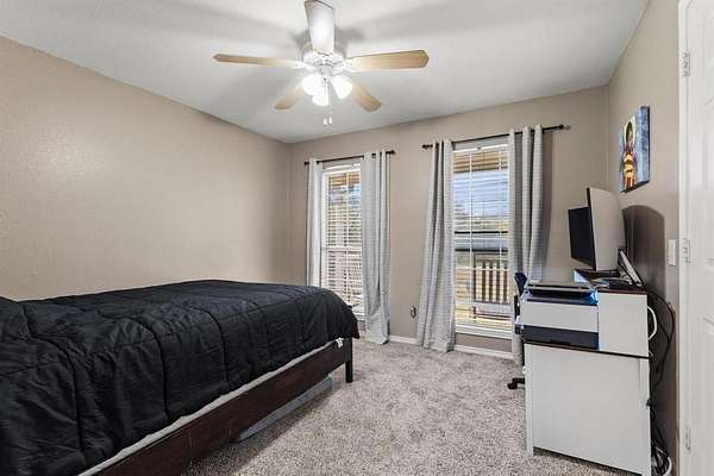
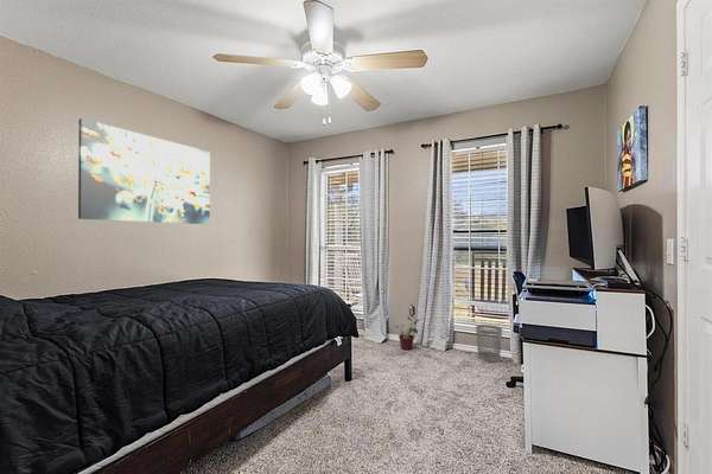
+ wastebasket [475,324,503,364]
+ wall art [77,117,211,225]
+ potted plant [396,314,421,351]
